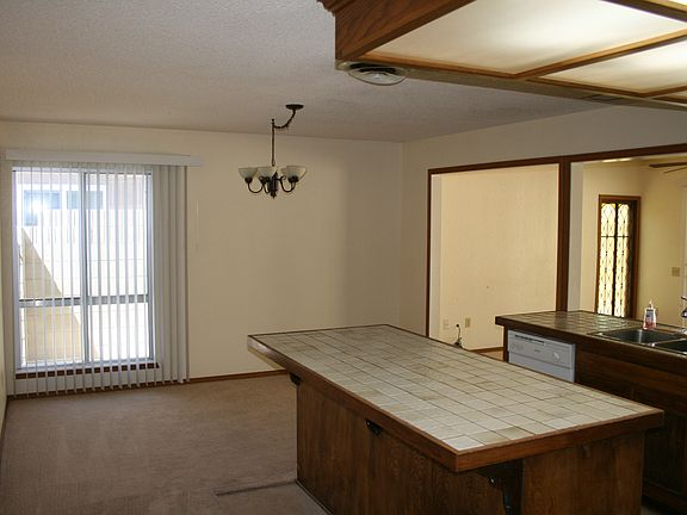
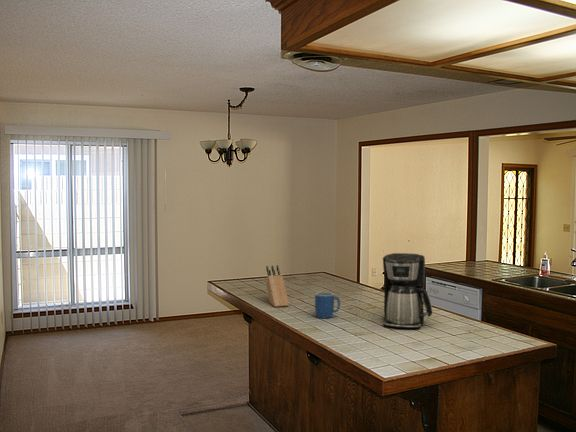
+ coffee maker [382,252,433,329]
+ mug [314,291,341,320]
+ knife block [265,264,290,308]
